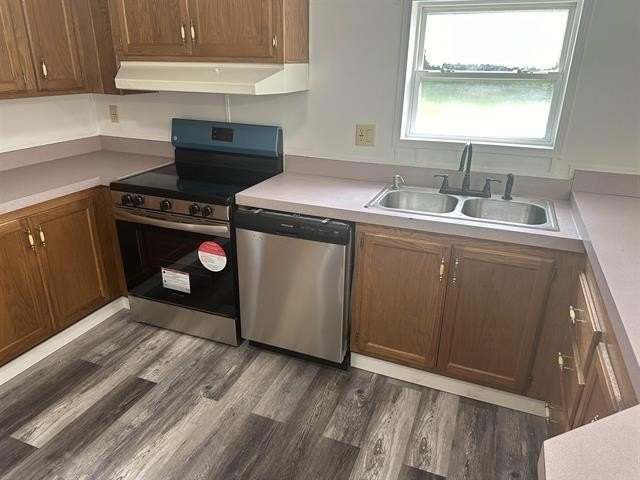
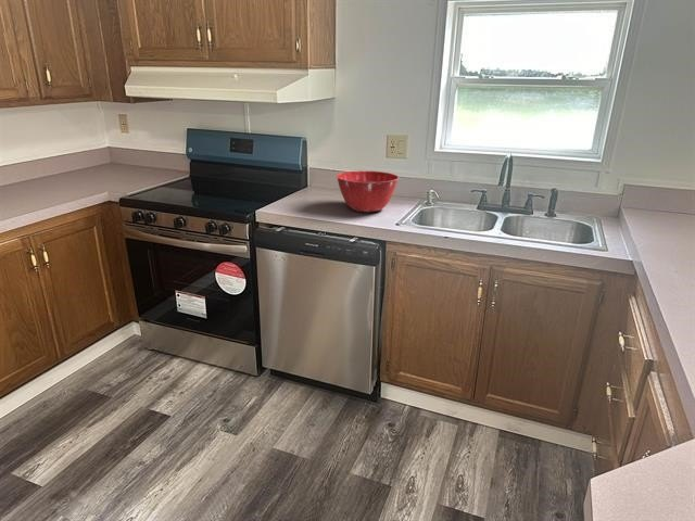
+ mixing bowl [336,169,400,213]
